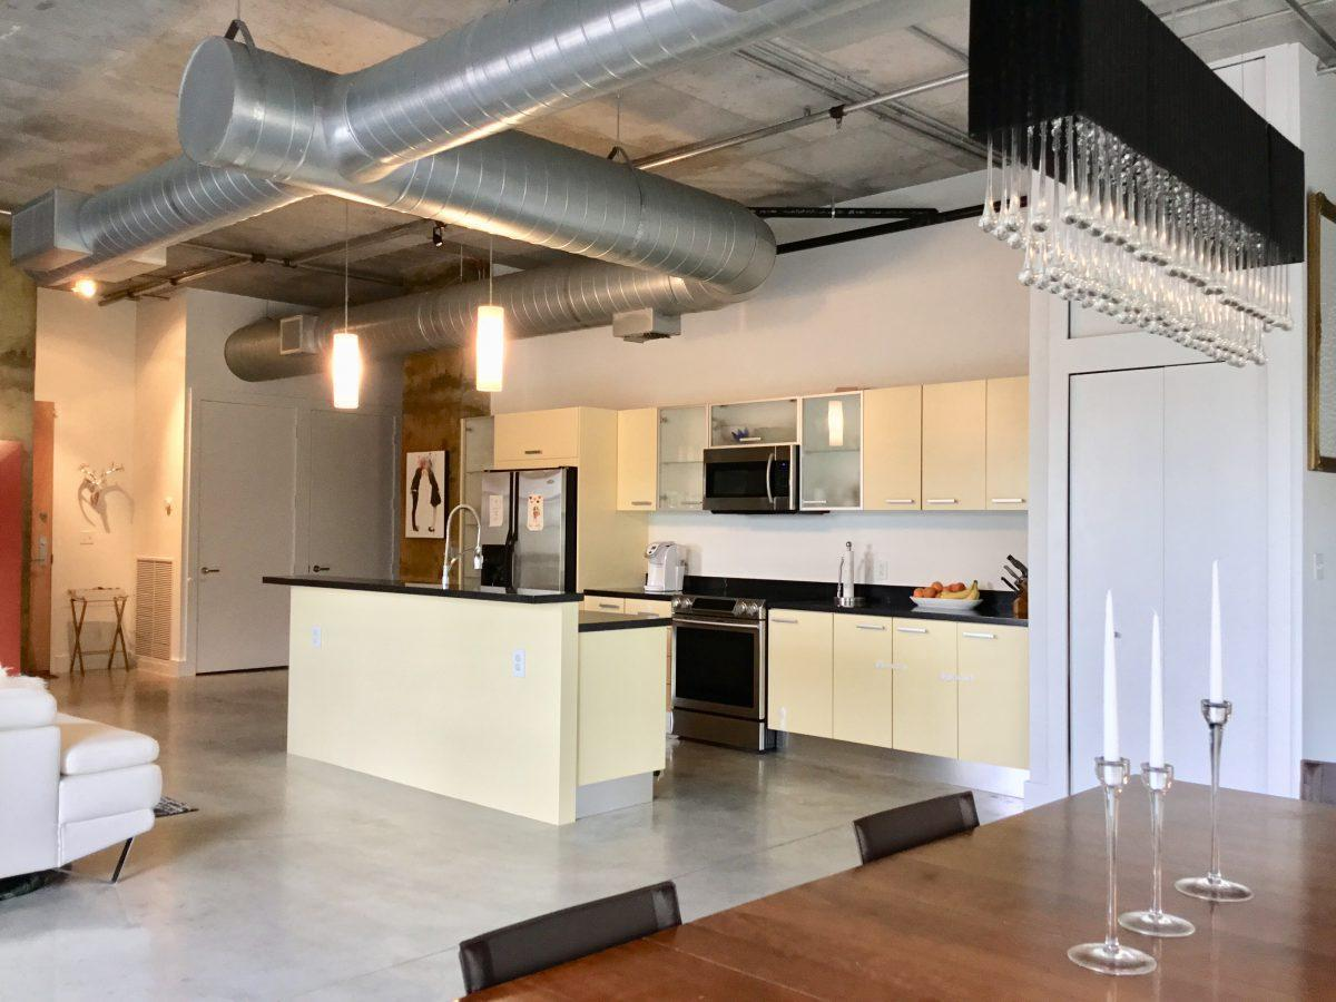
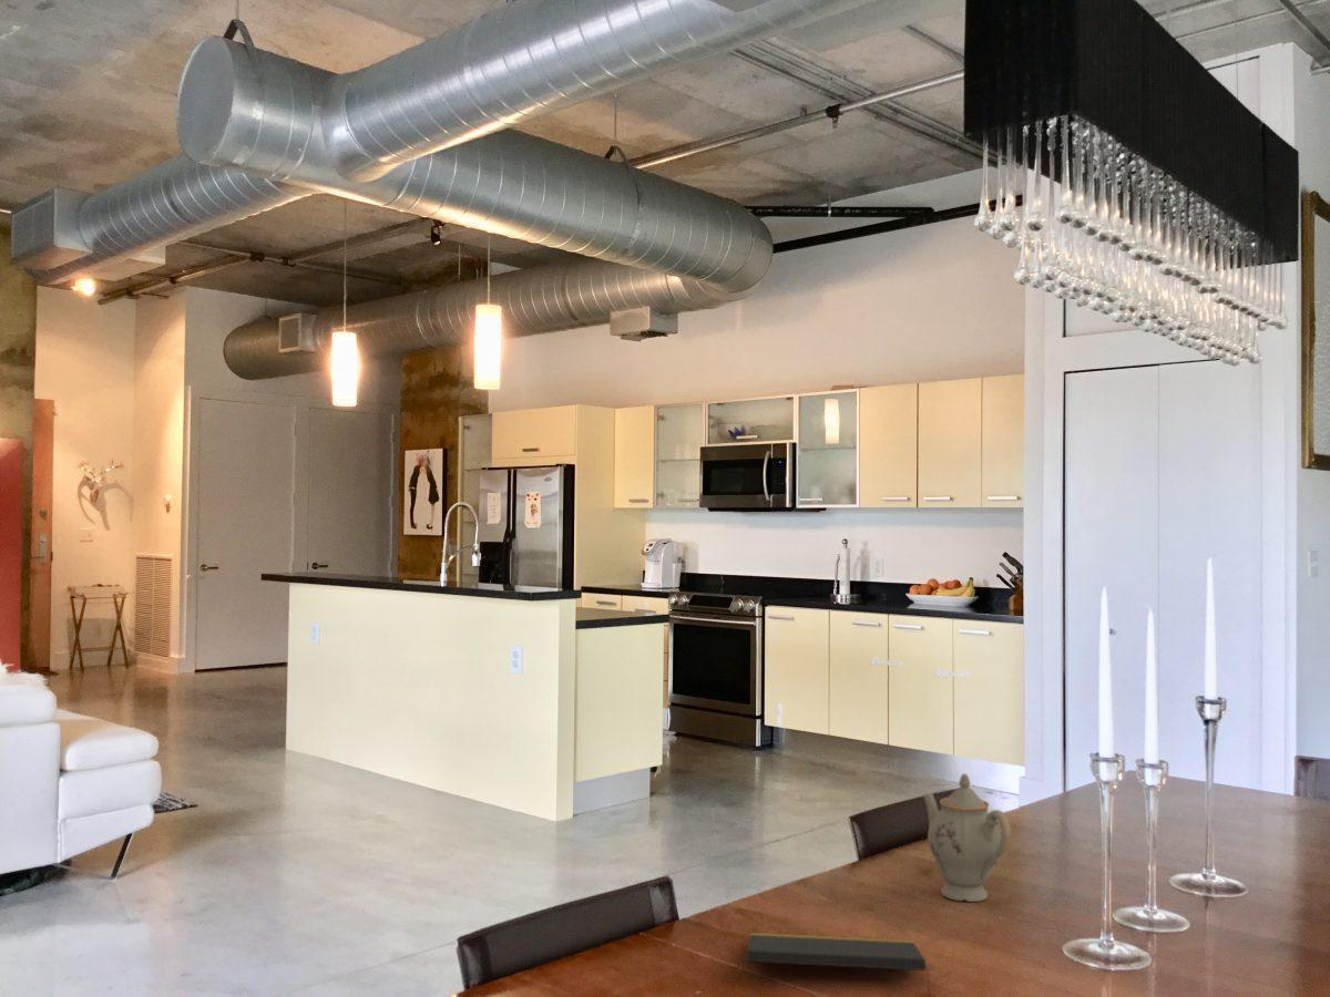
+ chinaware [921,772,1012,903]
+ notepad [746,932,932,997]
